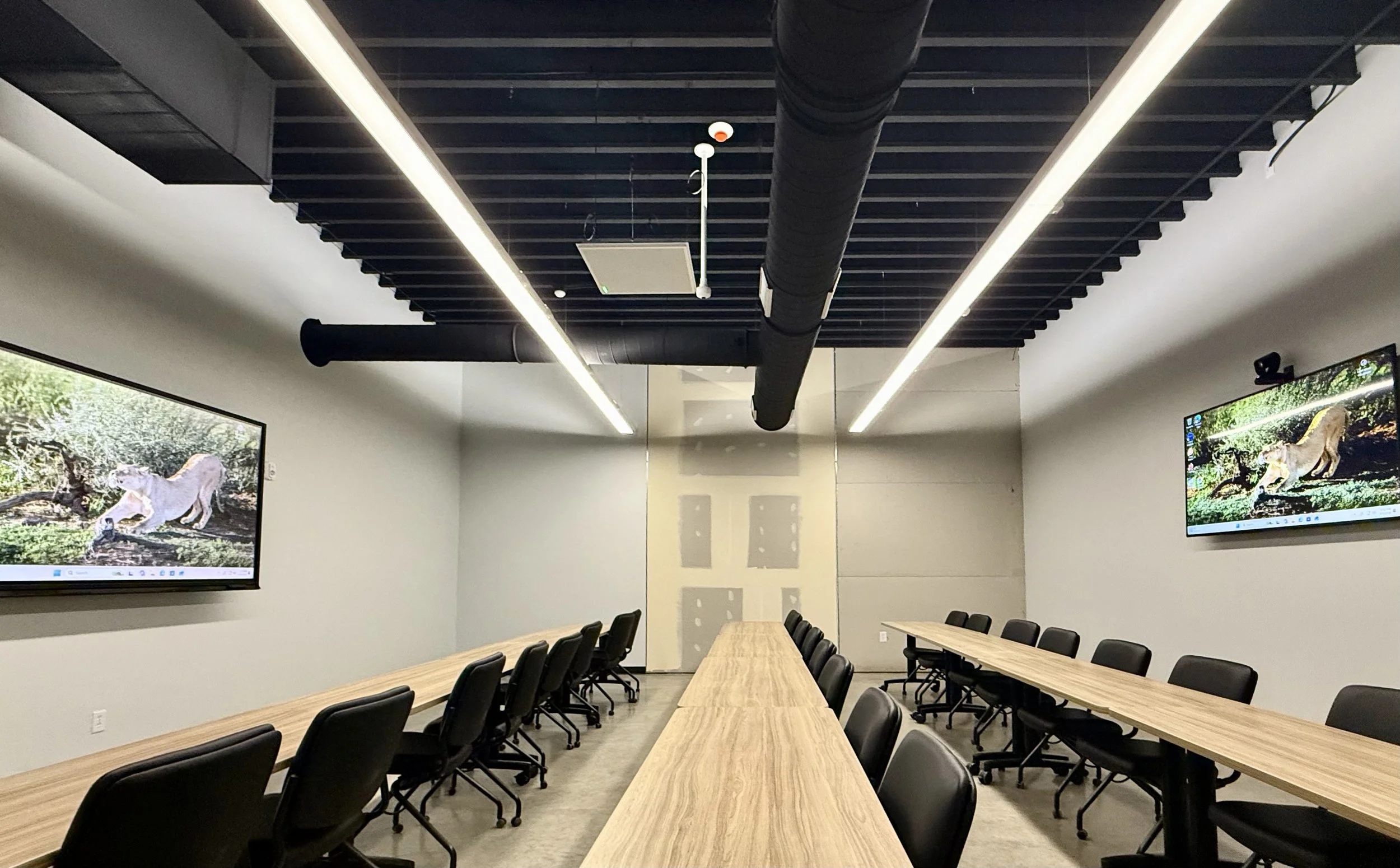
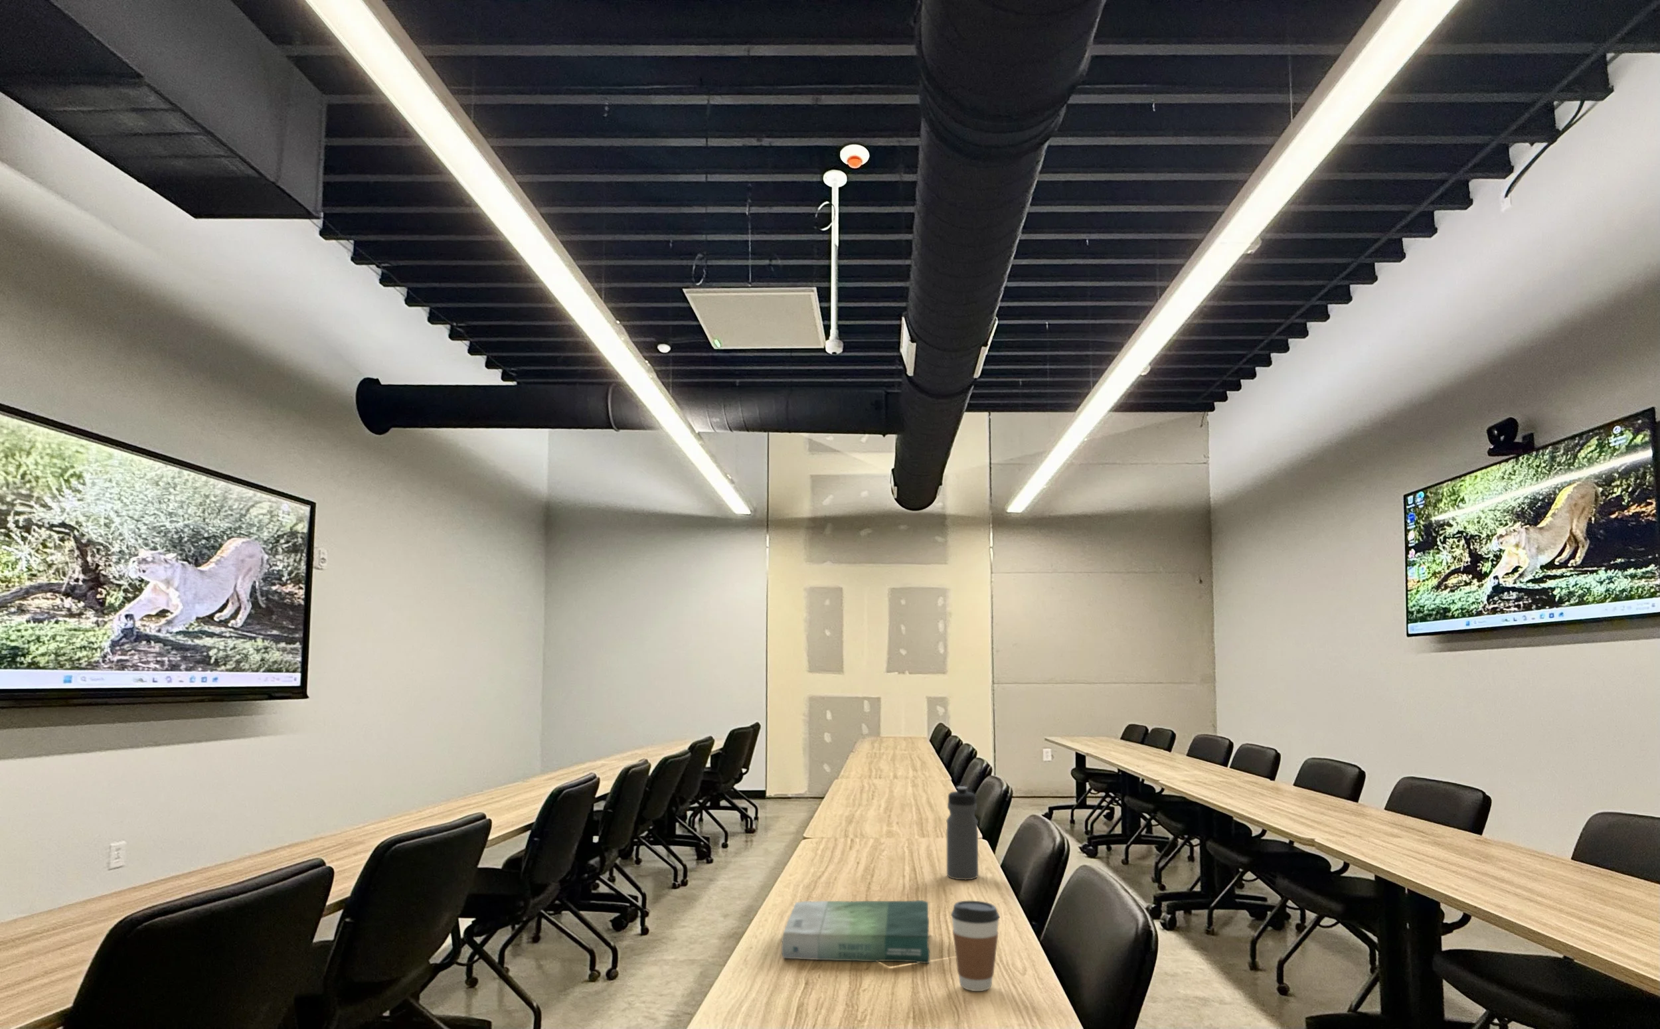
+ water bottle [945,785,978,881]
+ book [781,900,931,964]
+ coffee cup [950,900,1000,992]
